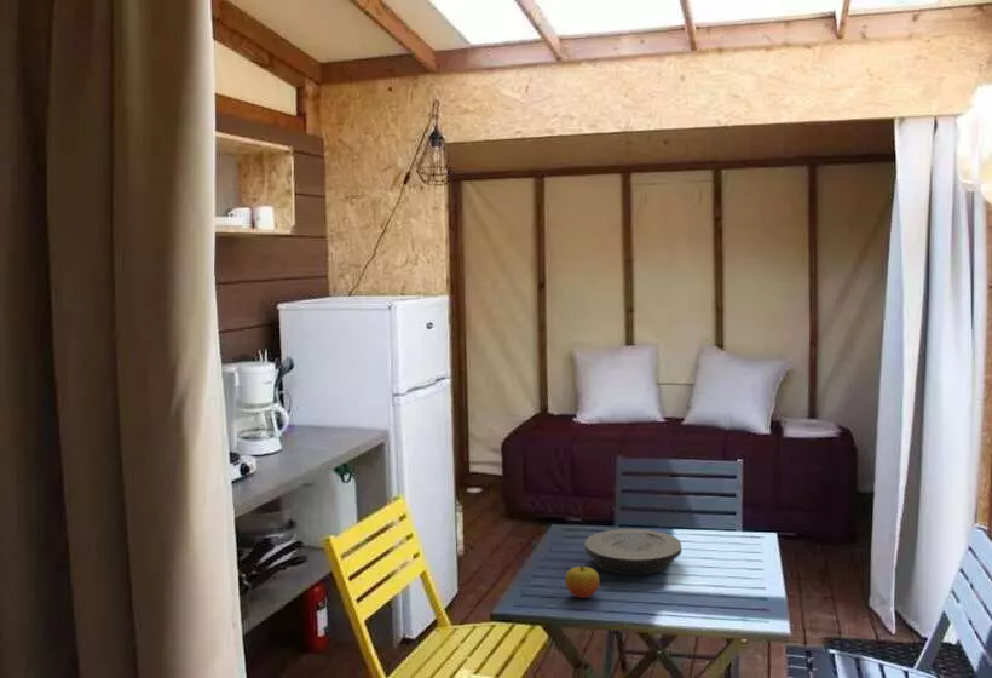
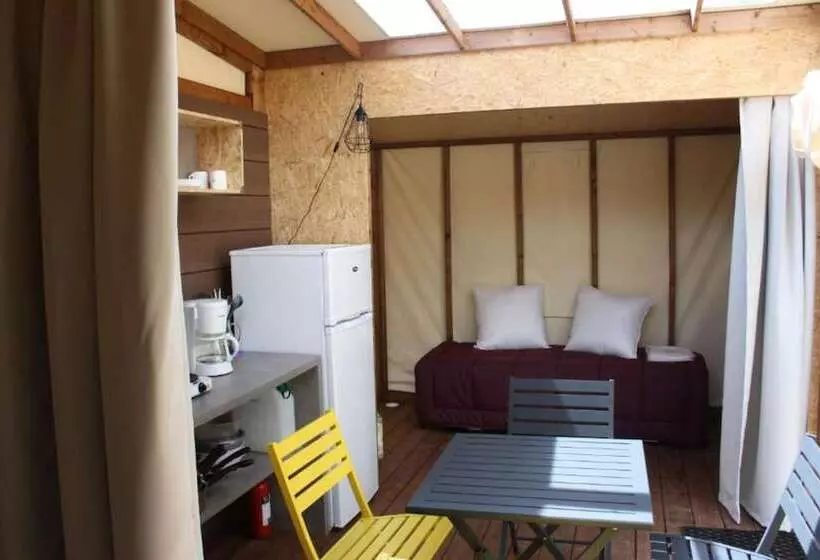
- apple [564,564,600,599]
- plate [583,528,682,576]
